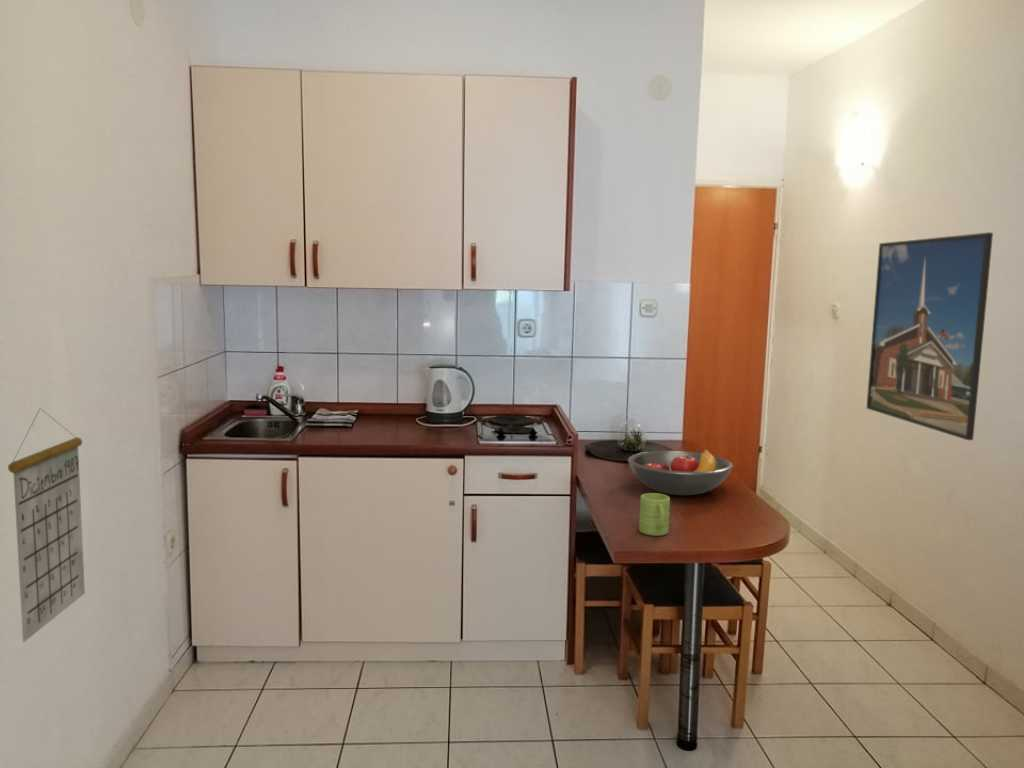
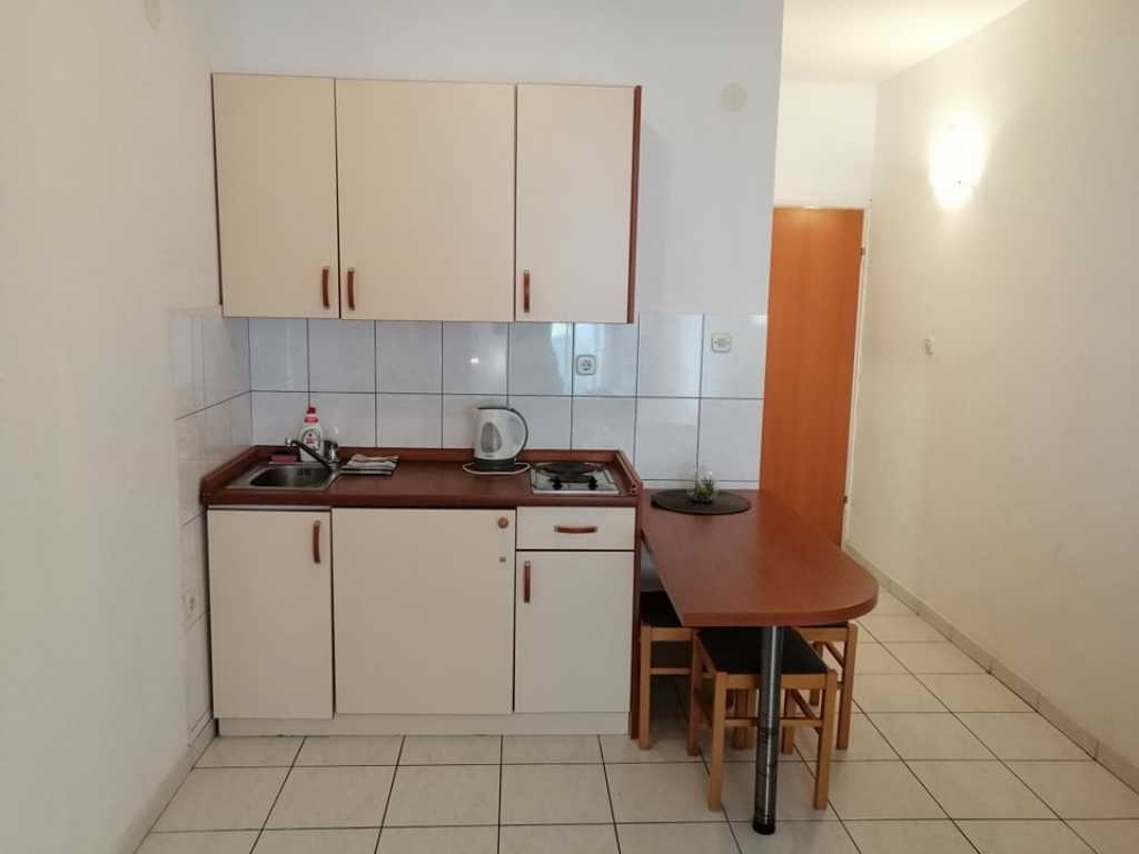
- calendar [7,407,86,643]
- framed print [865,231,994,441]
- fruit bowl [627,448,734,496]
- mug [638,492,671,537]
